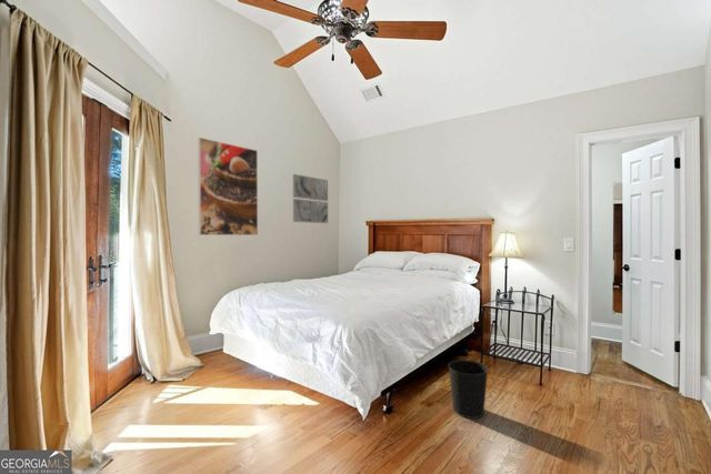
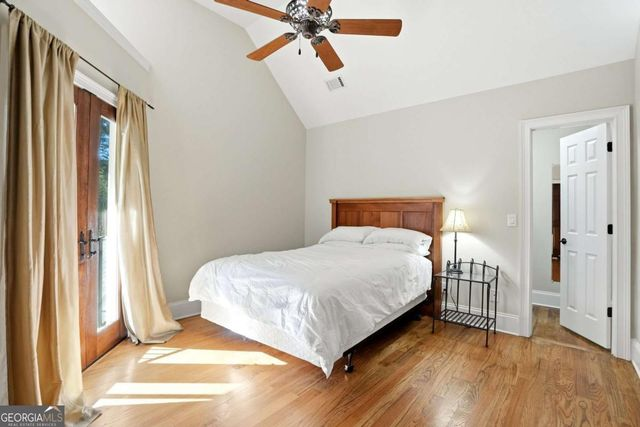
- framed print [198,137,259,236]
- wastebasket [448,359,490,420]
- wall art [292,173,329,224]
